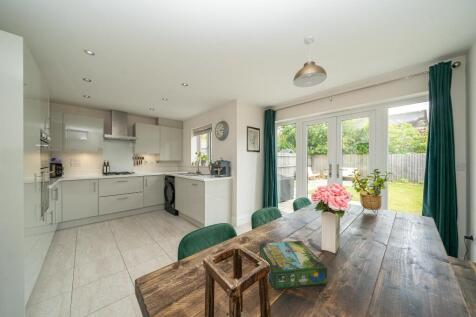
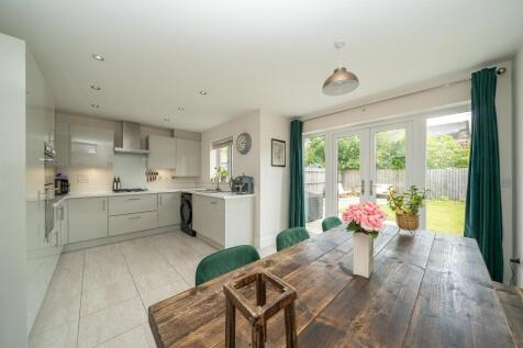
- board game [258,240,328,290]
